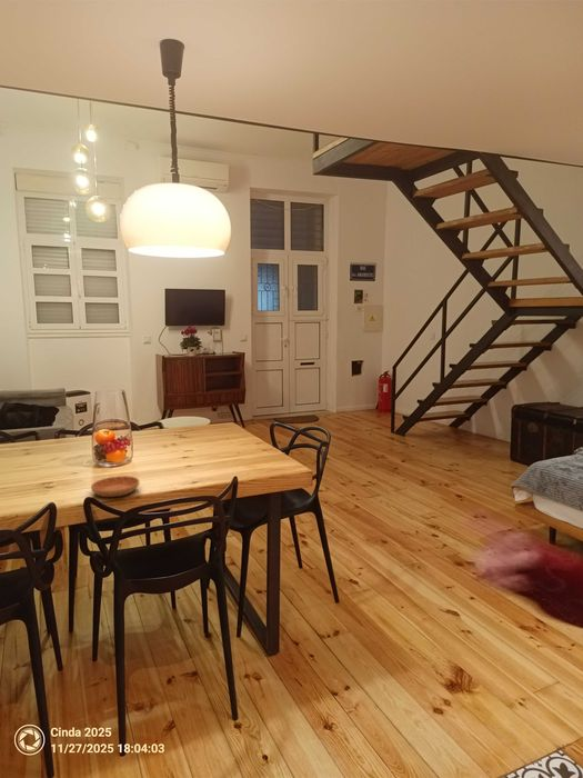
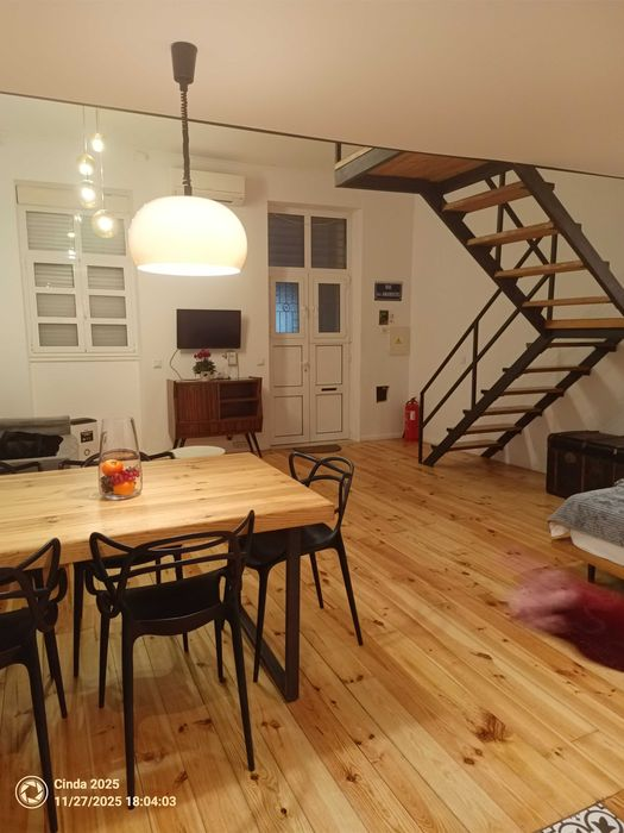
- saucer [90,475,141,498]
